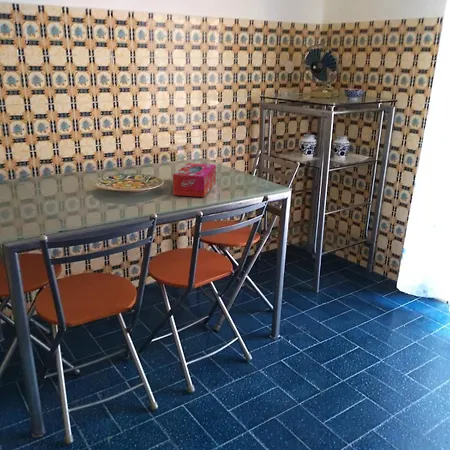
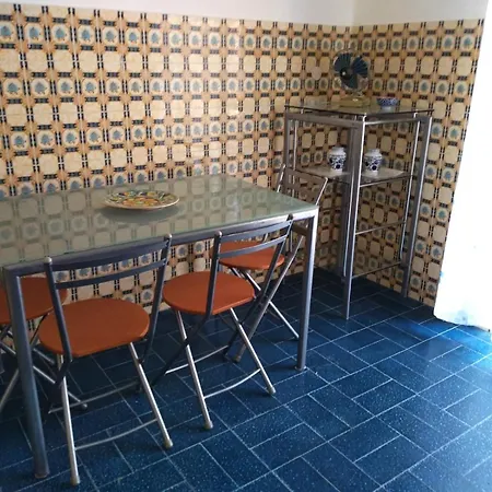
- tissue box [172,162,217,198]
